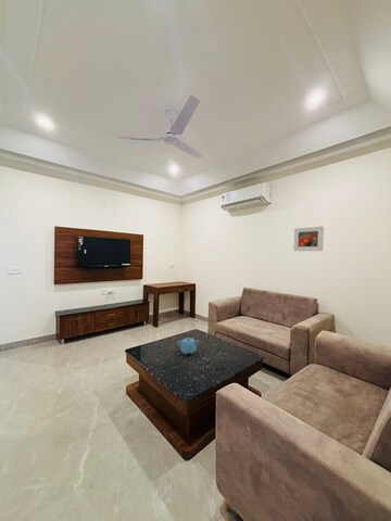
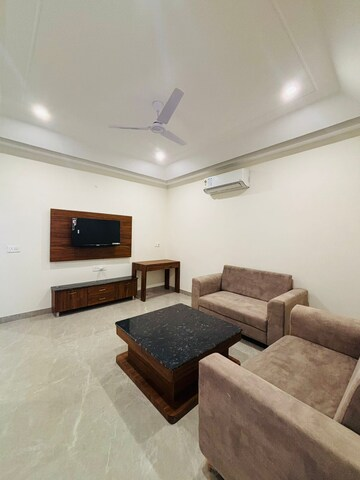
- teapot [176,336,200,356]
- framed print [292,226,325,252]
